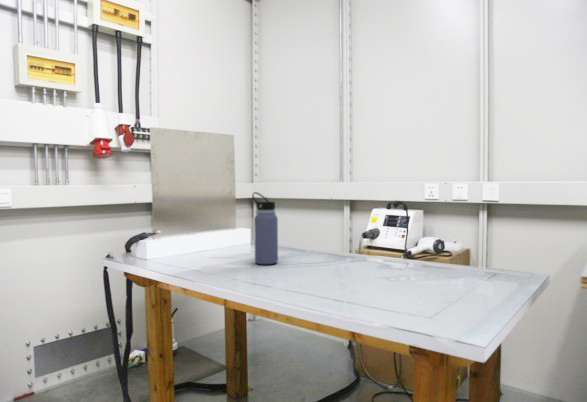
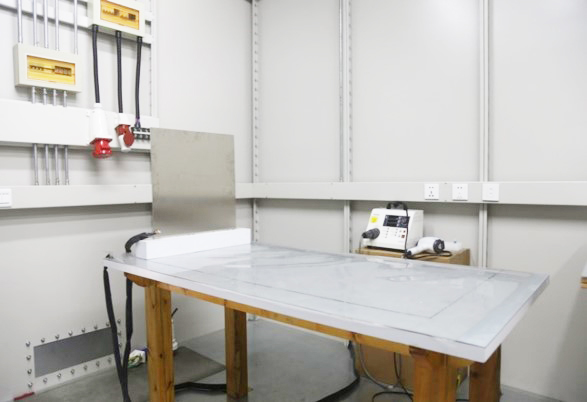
- water bottle [251,191,279,265]
